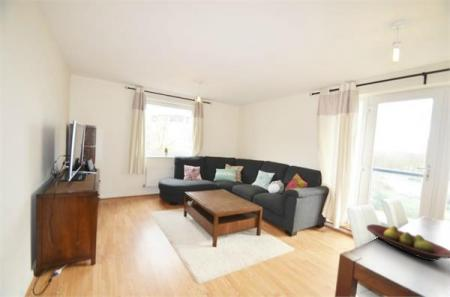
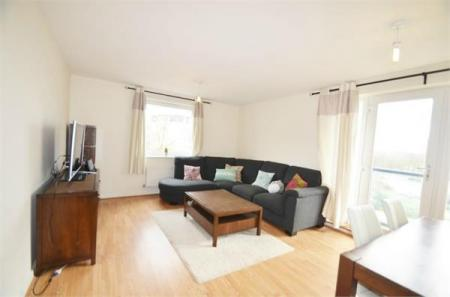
- fruit bowl [366,223,450,262]
